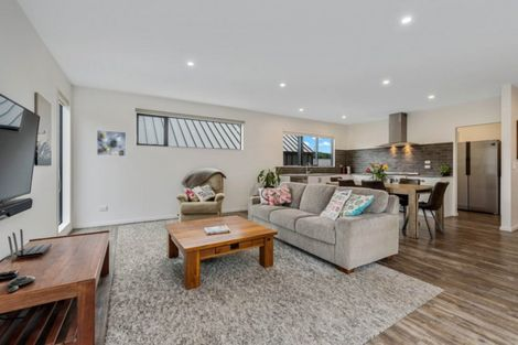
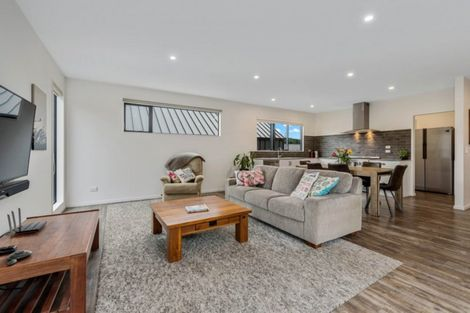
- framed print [96,129,127,158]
